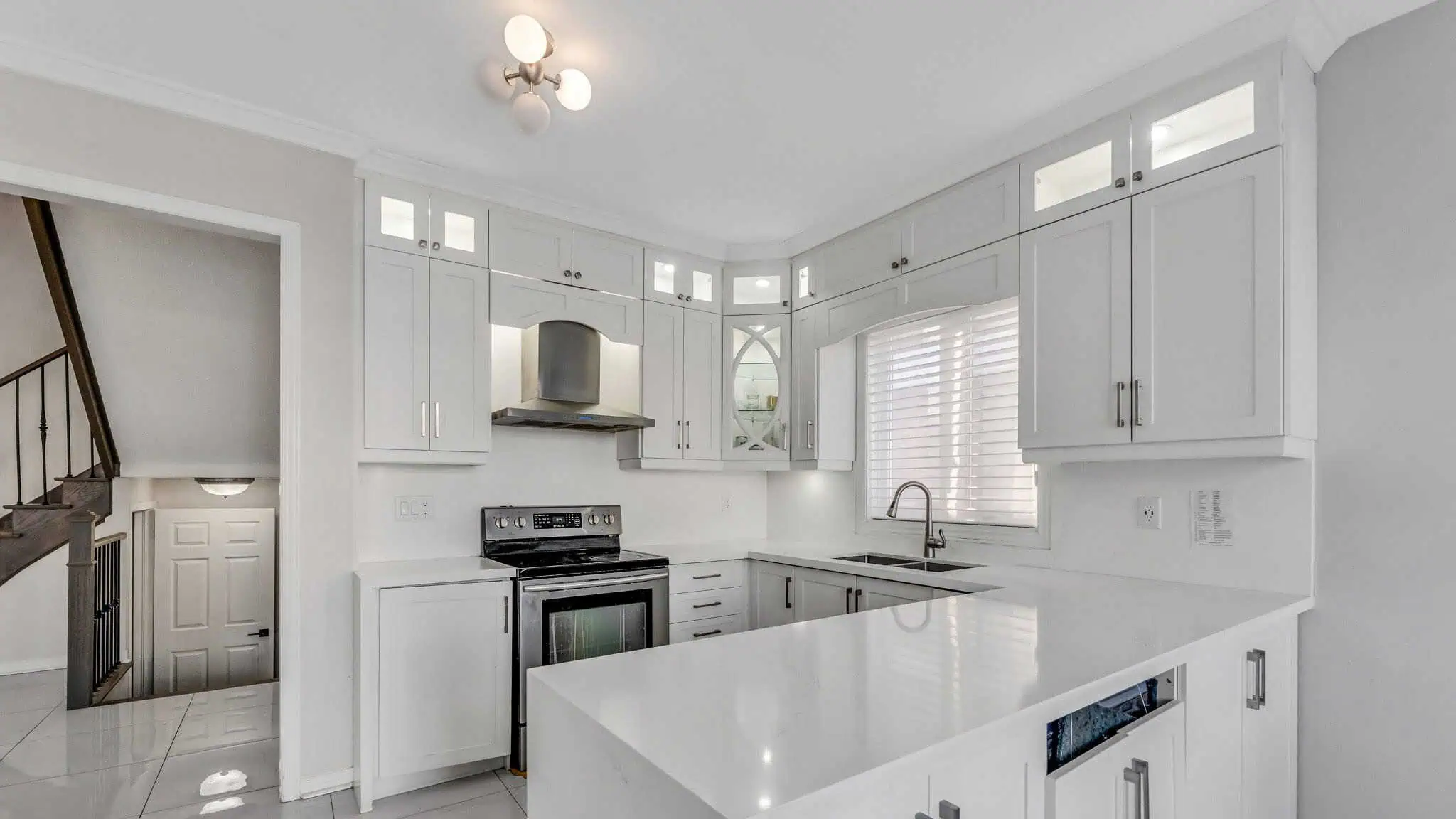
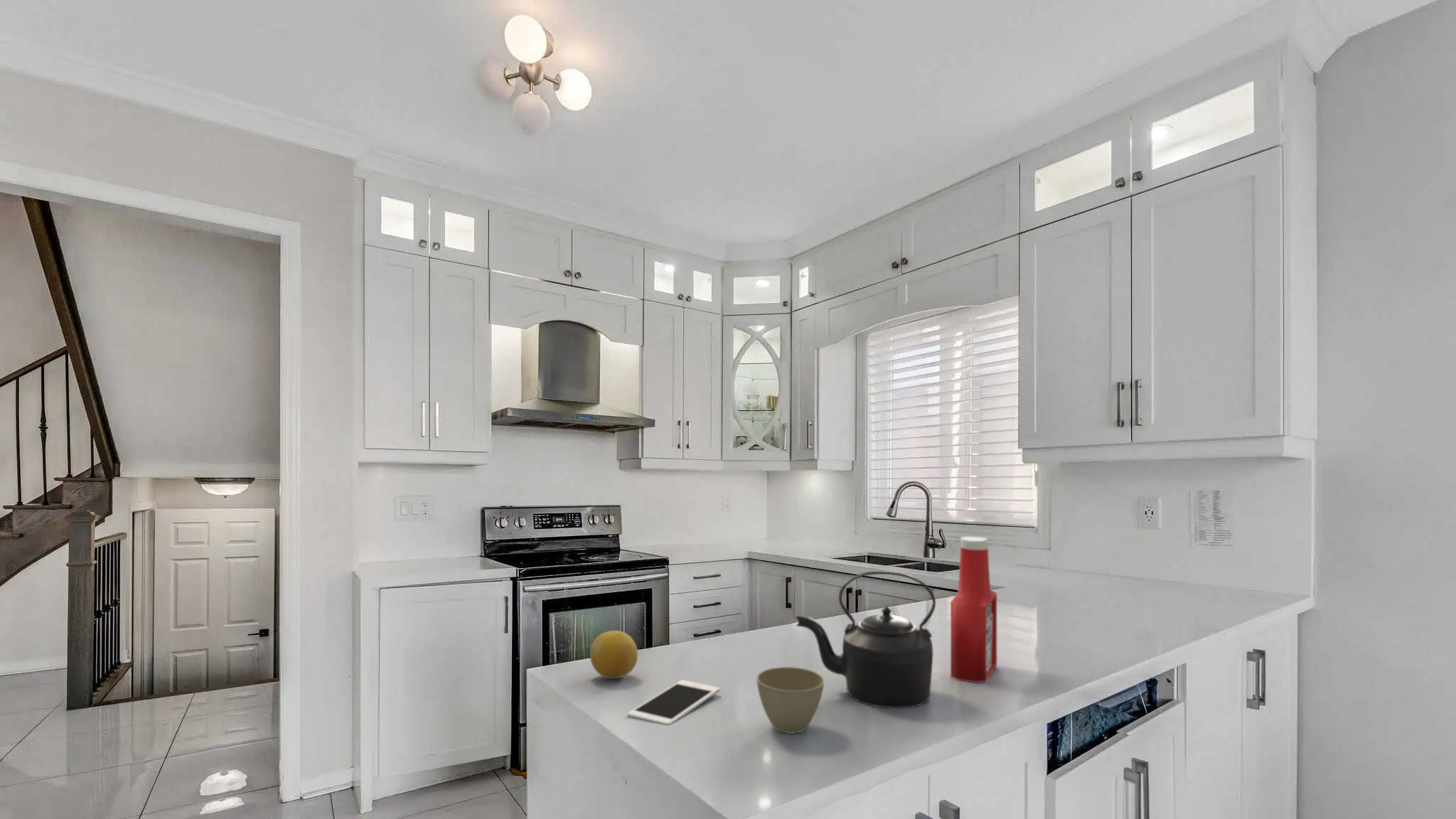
+ fruit [589,630,638,680]
+ cell phone [627,680,720,725]
+ soap bottle [950,536,997,683]
+ kettle [795,570,936,709]
+ flower pot [756,666,825,734]
